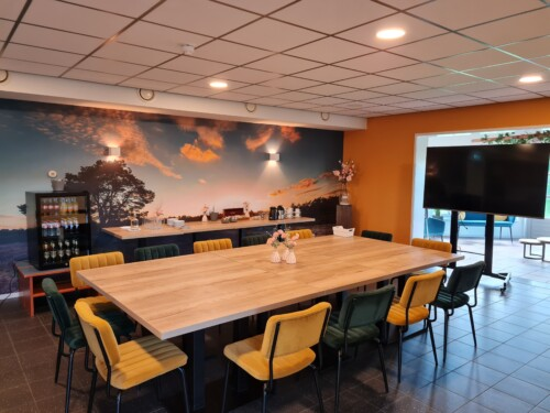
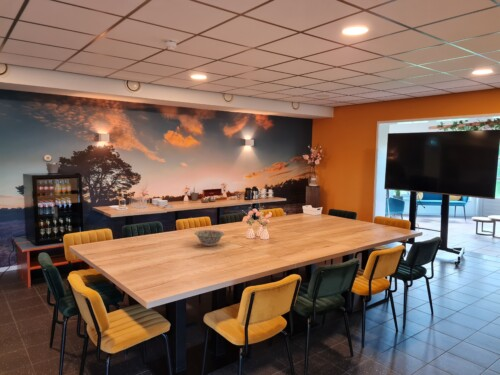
+ decorative bowl [194,229,226,247]
